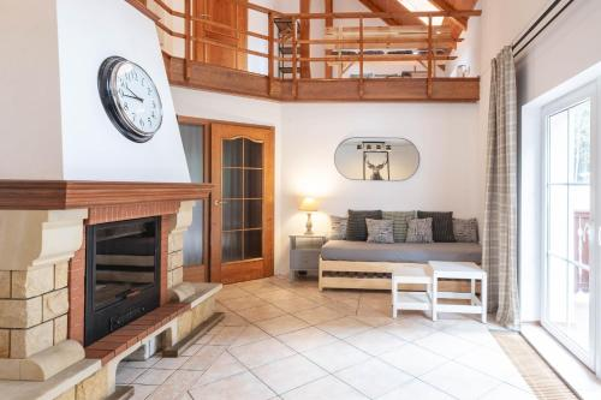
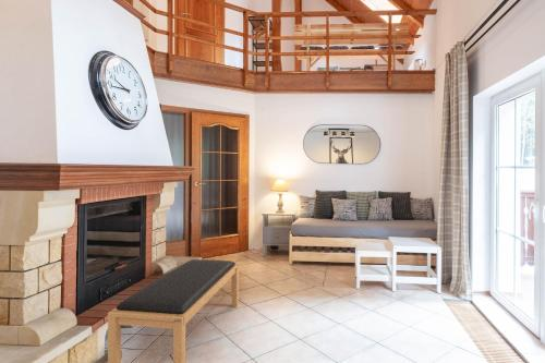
+ bench [107,258,240,363]
